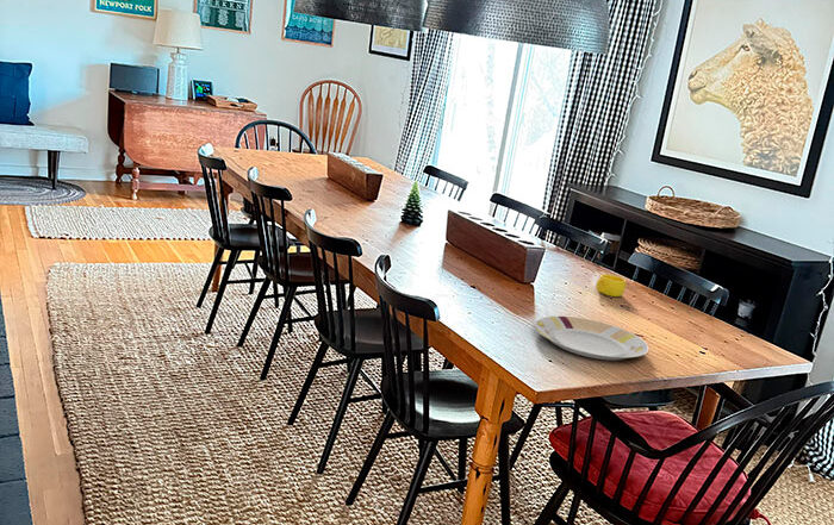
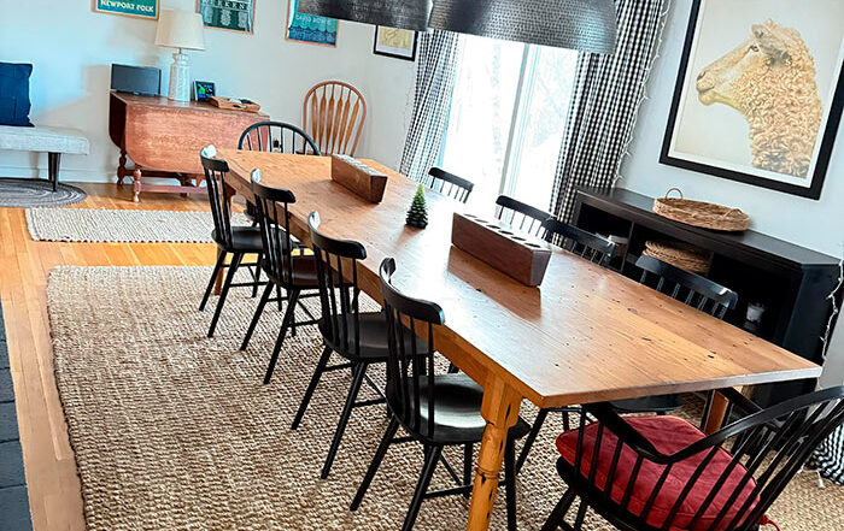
- plate [534,315,649,361]
- cup [596,274,628,298]
